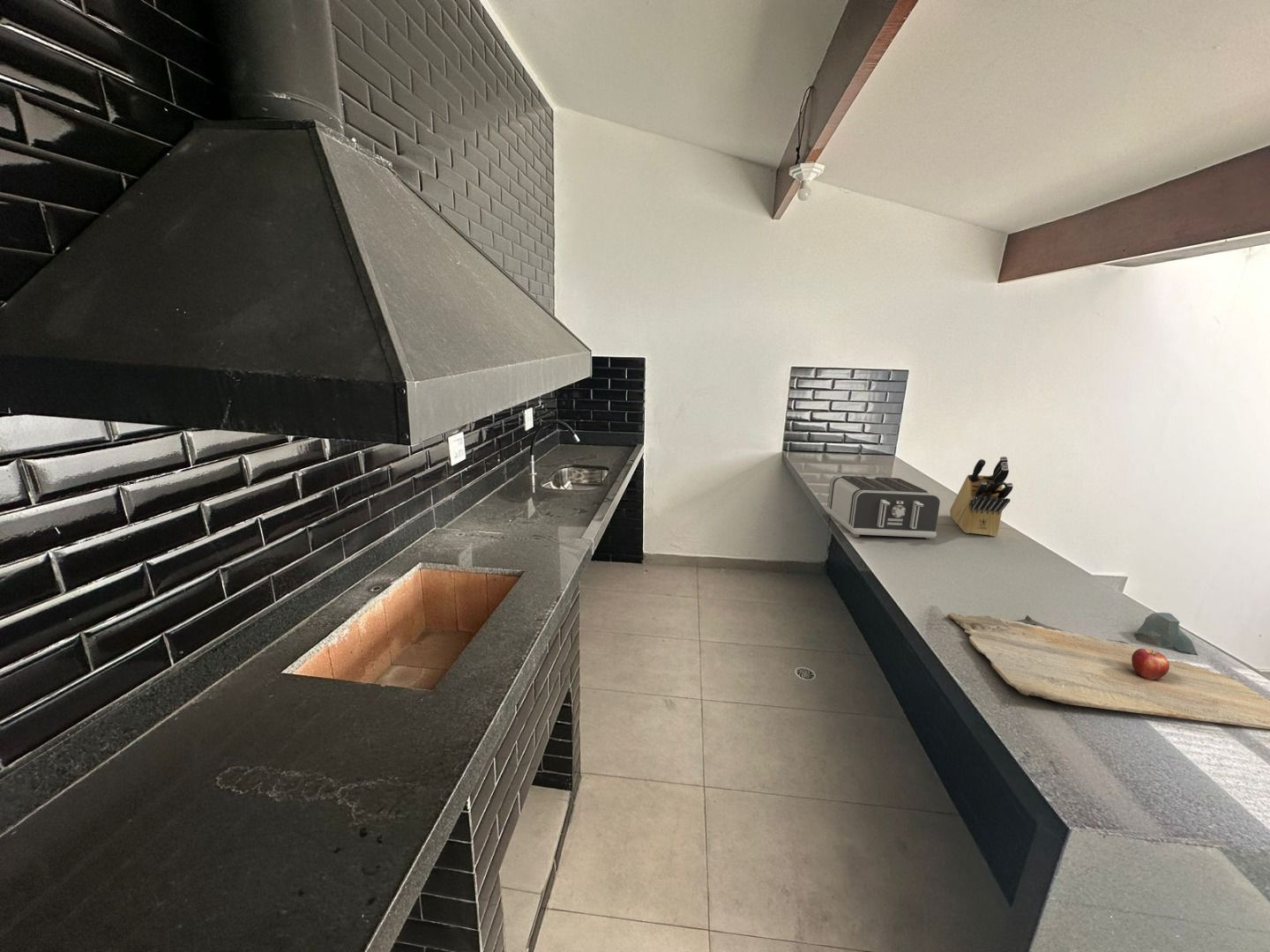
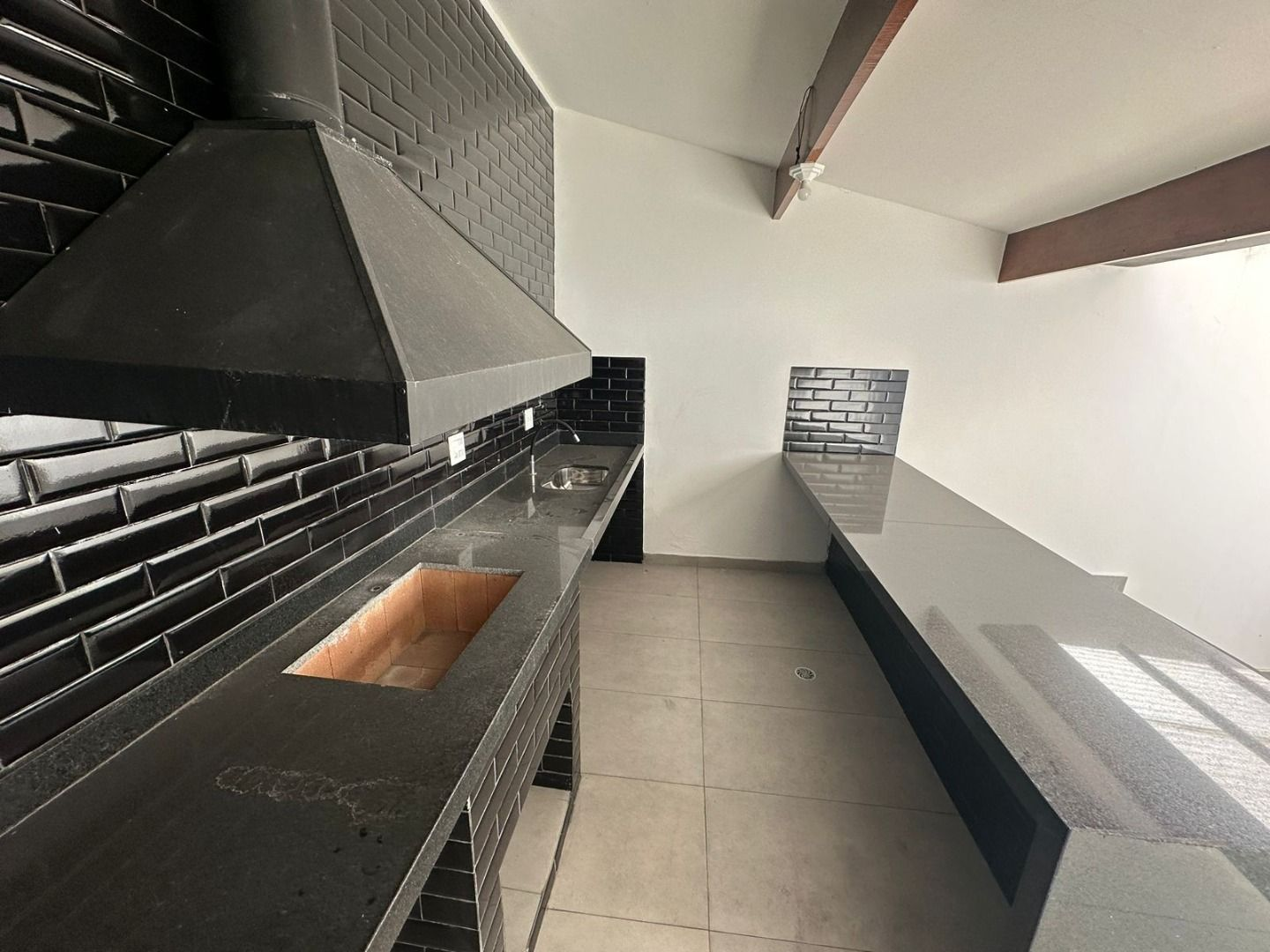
- cutting board [945,612,1270,730]
- toaster [826,474,941,540]
- knife block [949,456,1013,537]
